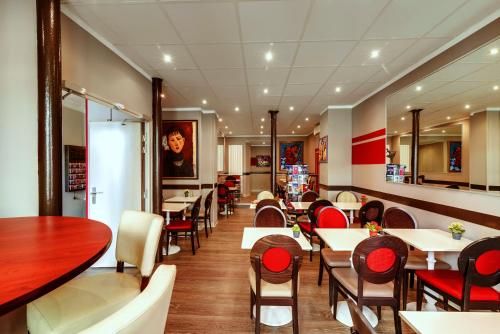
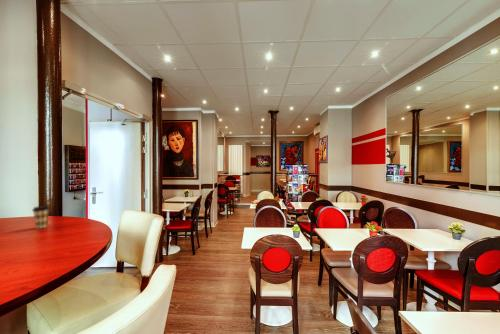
+ coffee cup [31,205,51,229]
